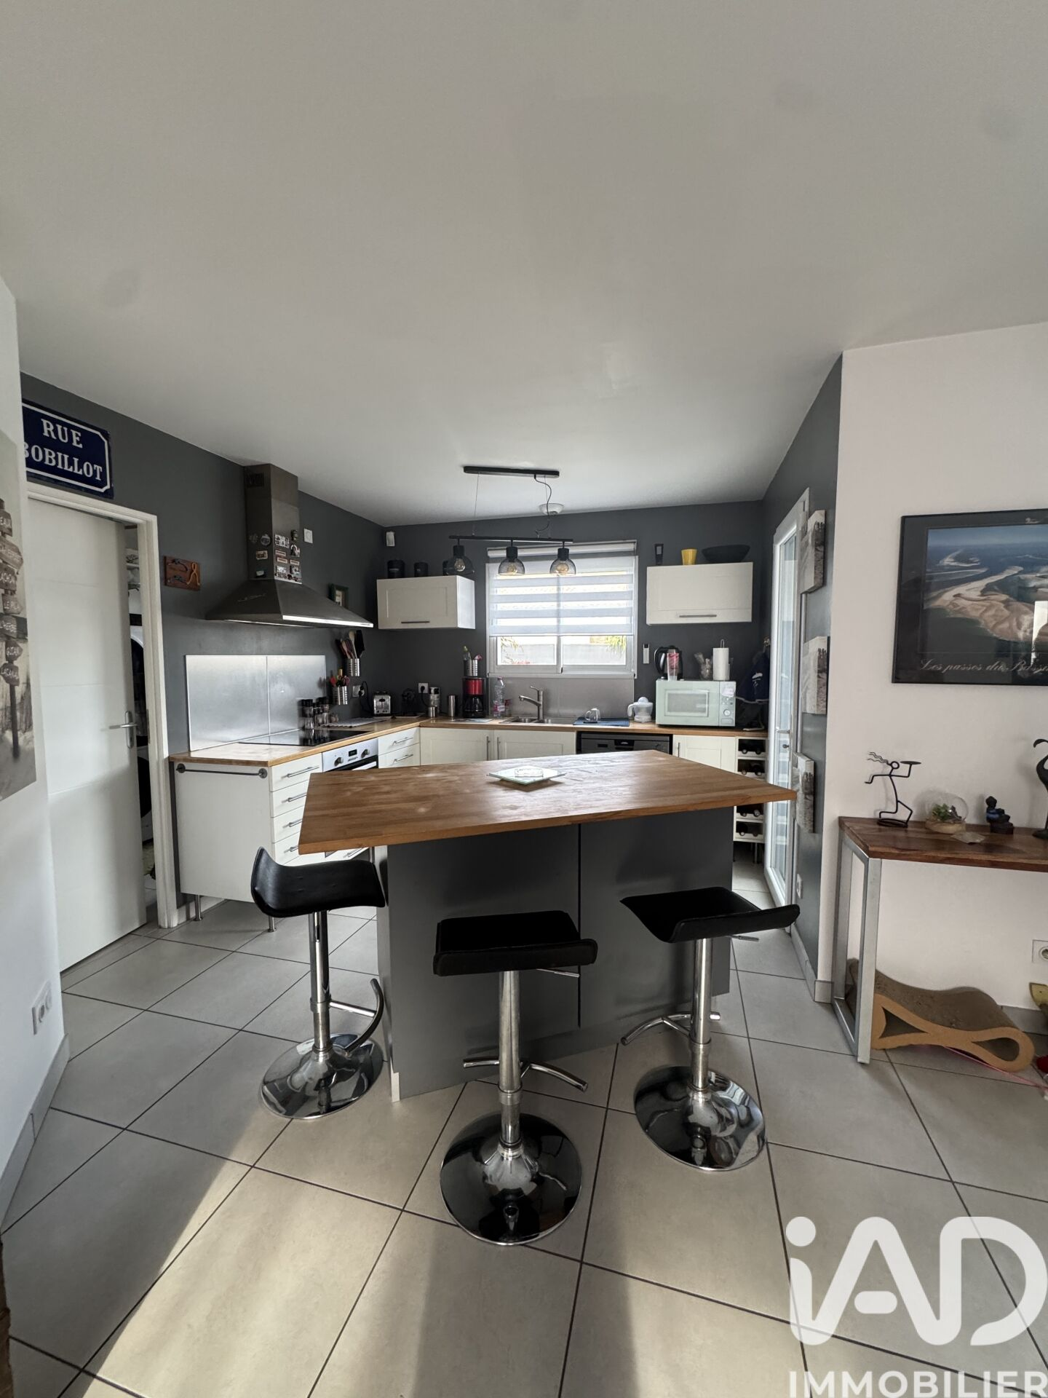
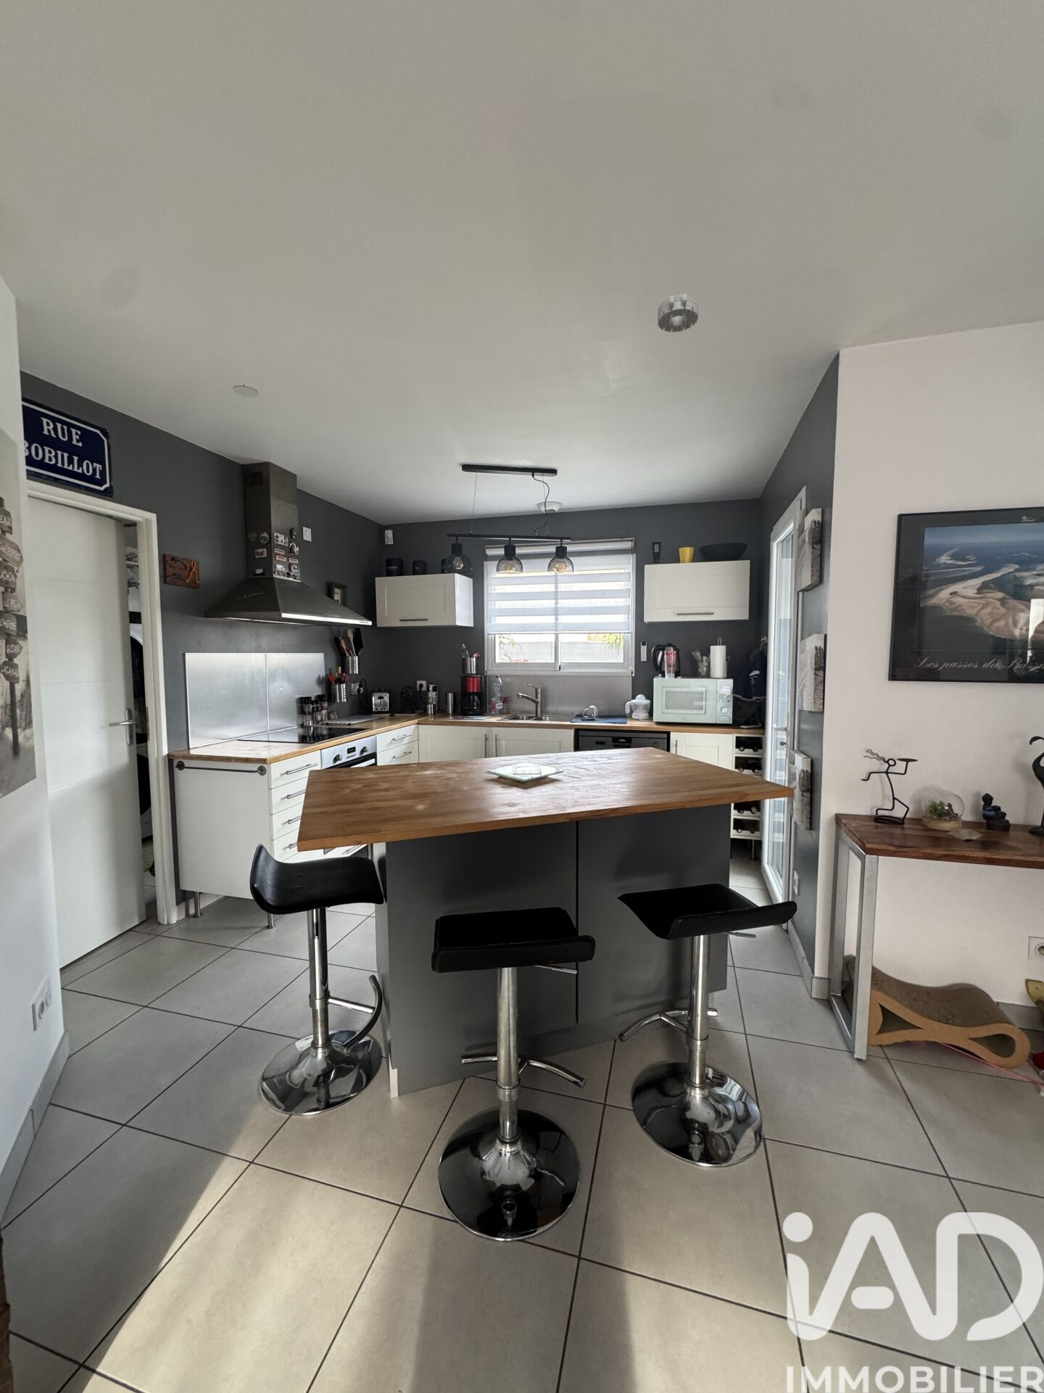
+ recessed light [232,382,259,399]
+ smoke detector [657,293,700,333]
